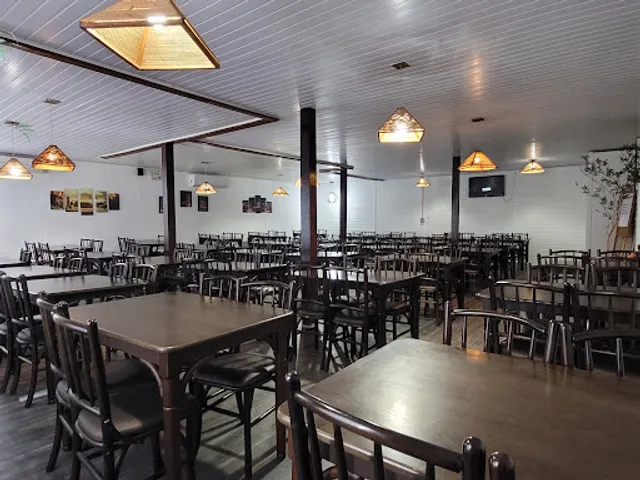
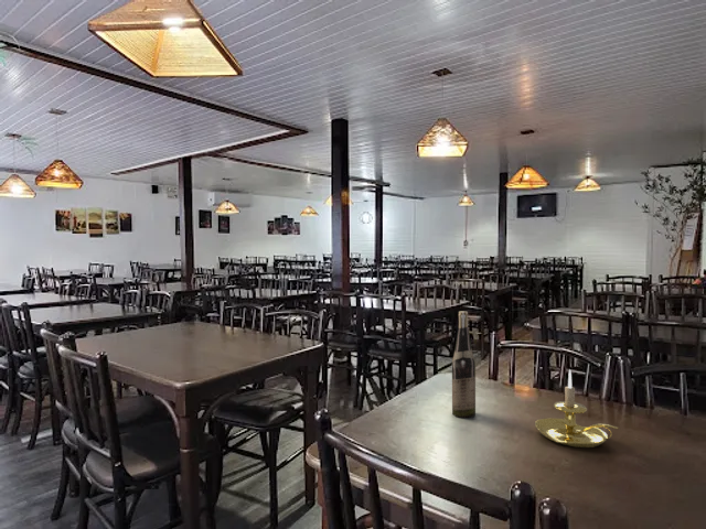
+ wine bottle [451,311,477,419]
+ candle holder [534,368,620,449]
